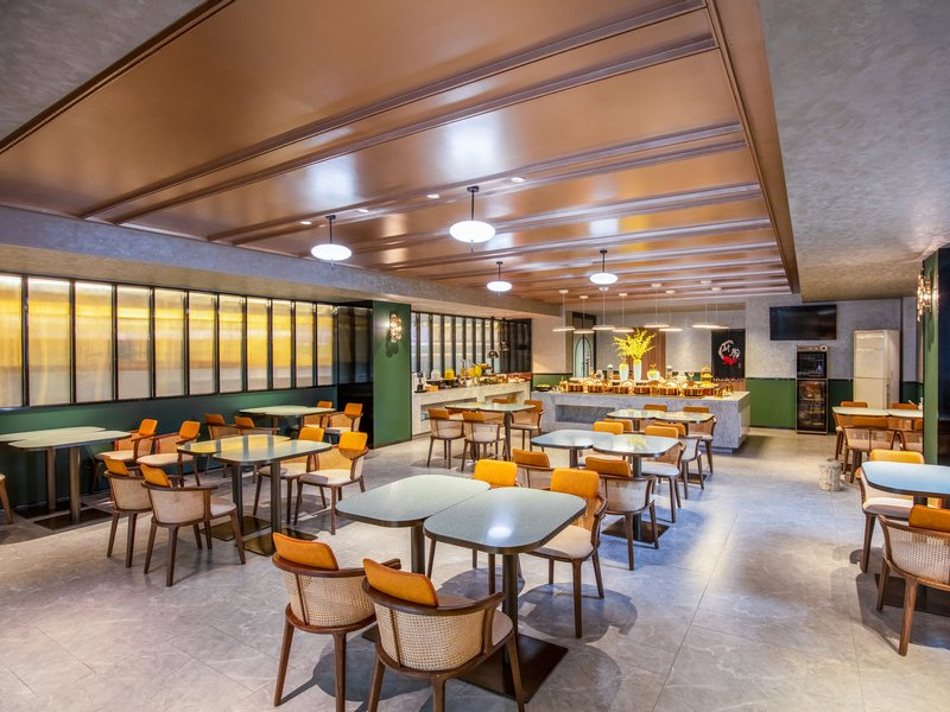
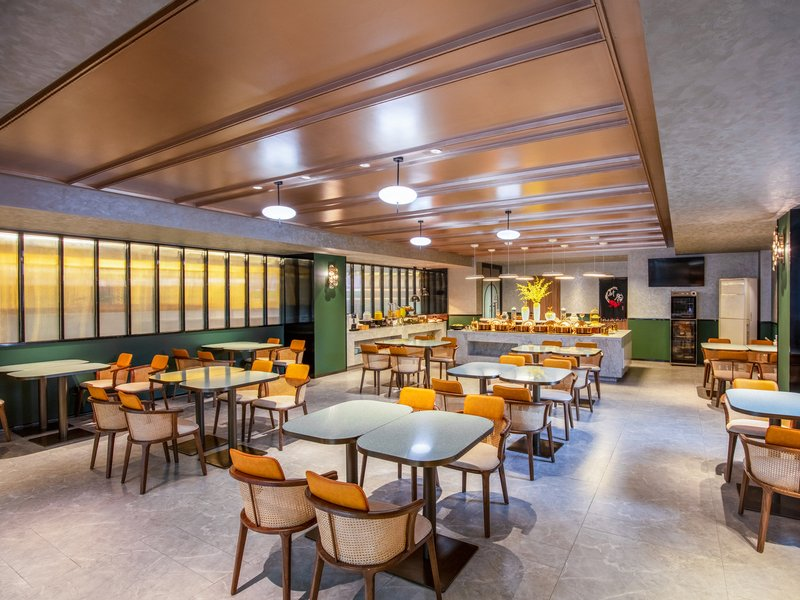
- trash can [817,459,843,492]
